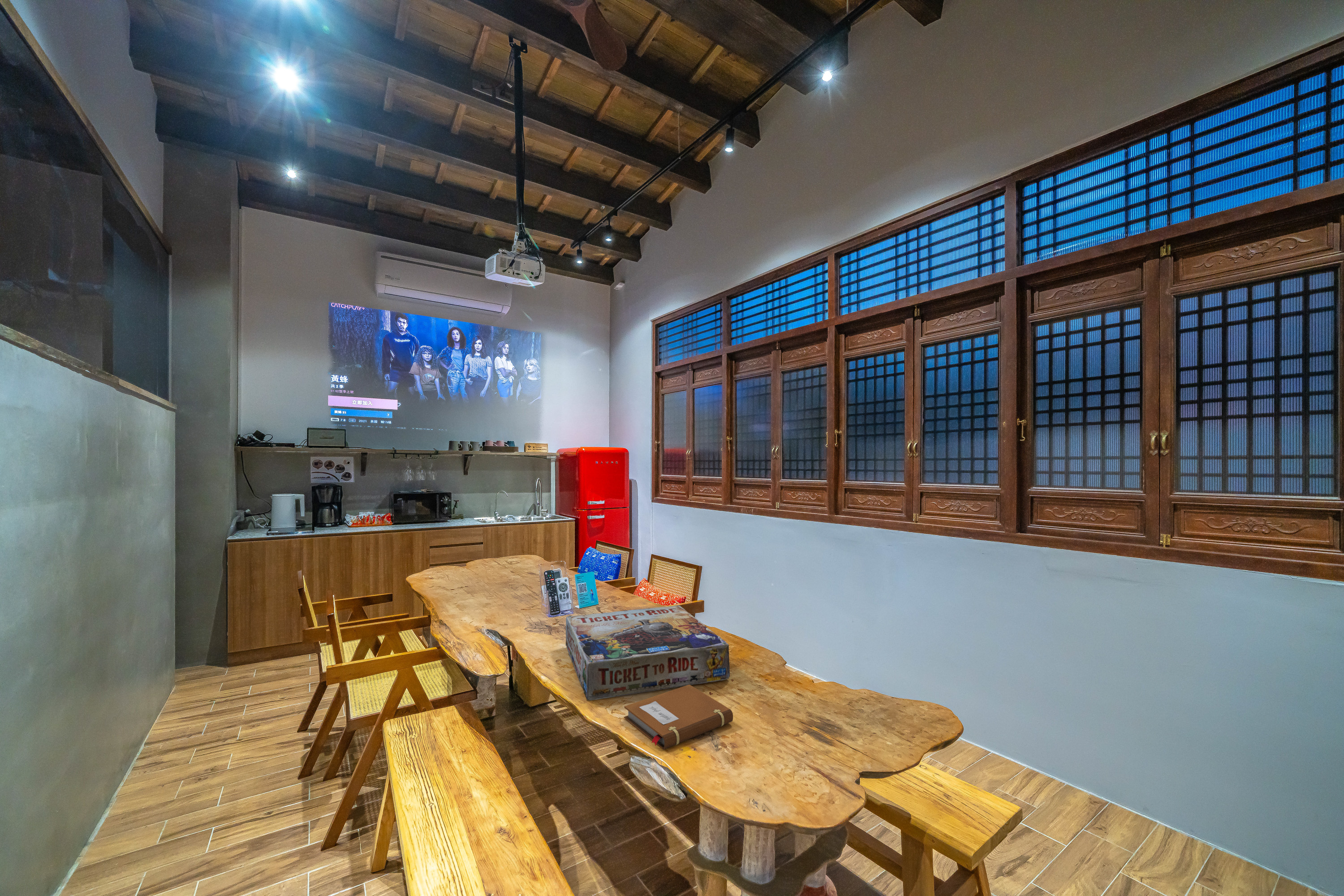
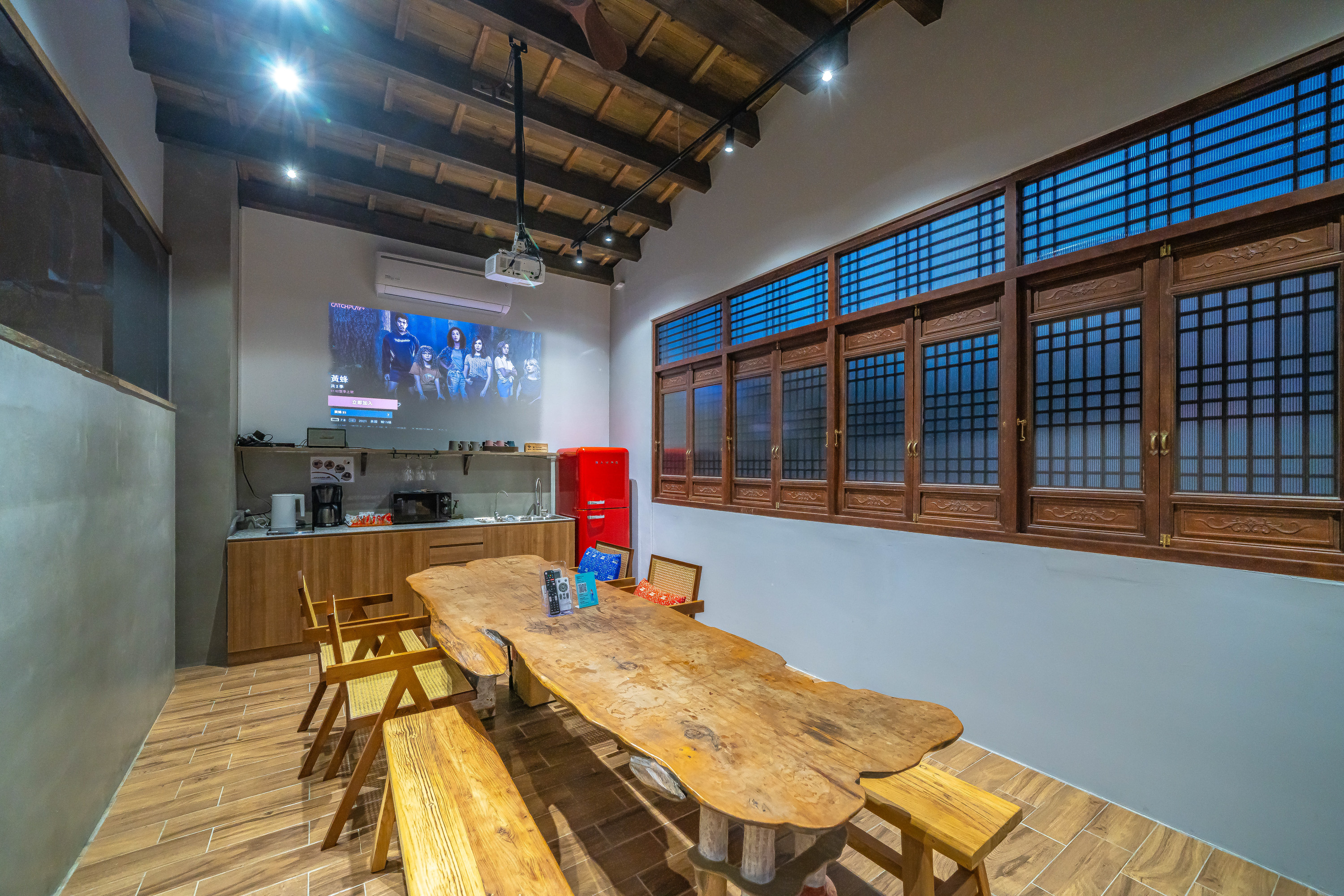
- board game [565,605,730,701]
- notebook [624,685,733,750]
